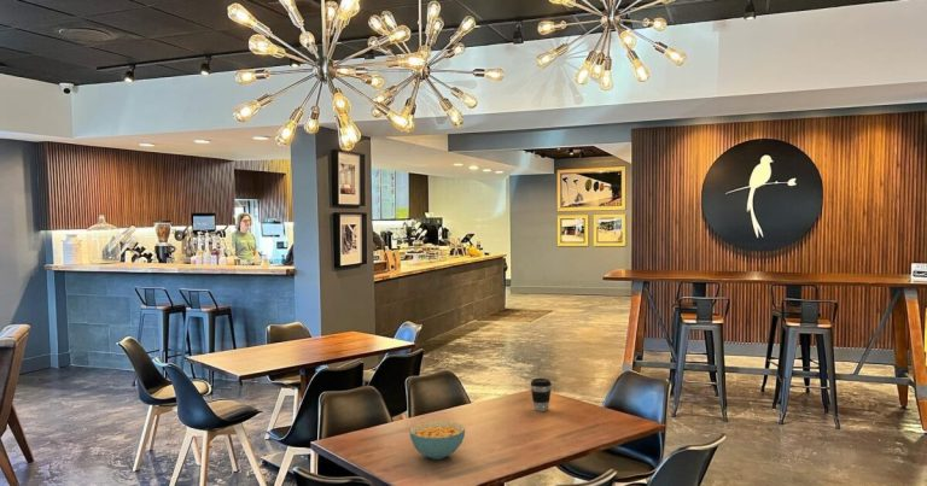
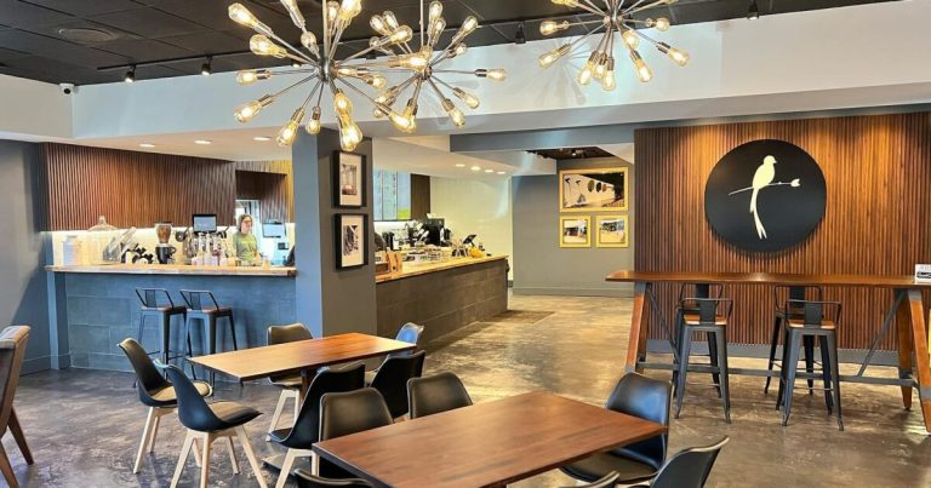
- cereal bowl [408,420,466,461]
- coffee cup [530,377,552,412]
